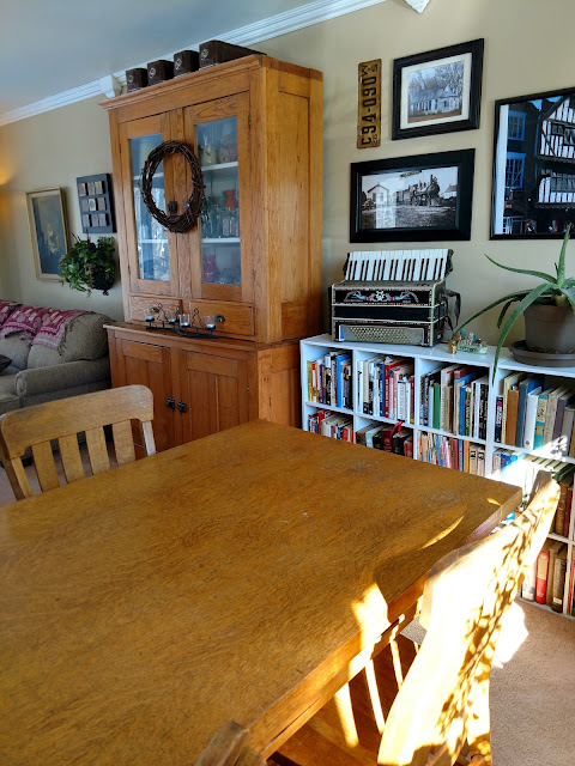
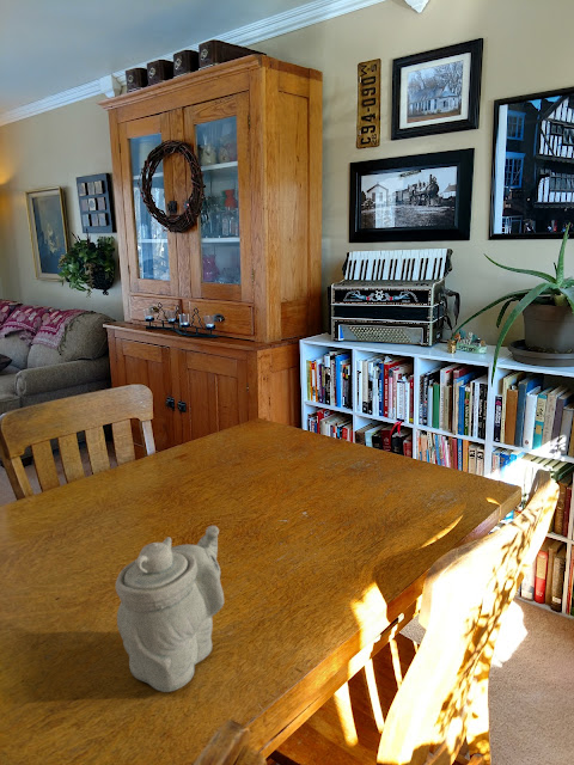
+ teapot [114,525,225,693]
